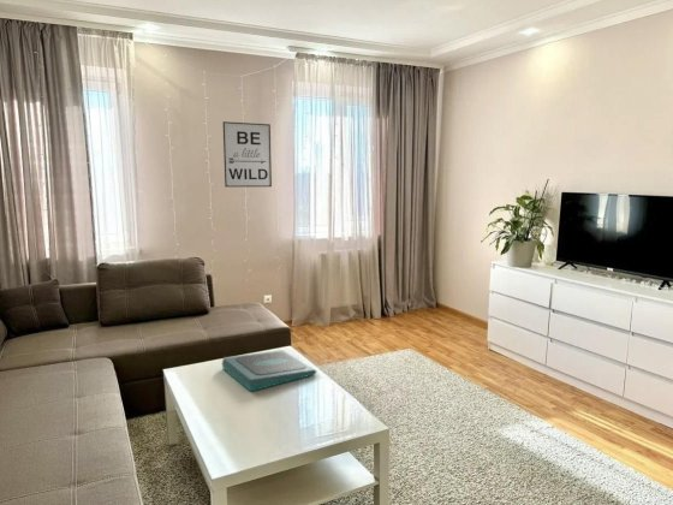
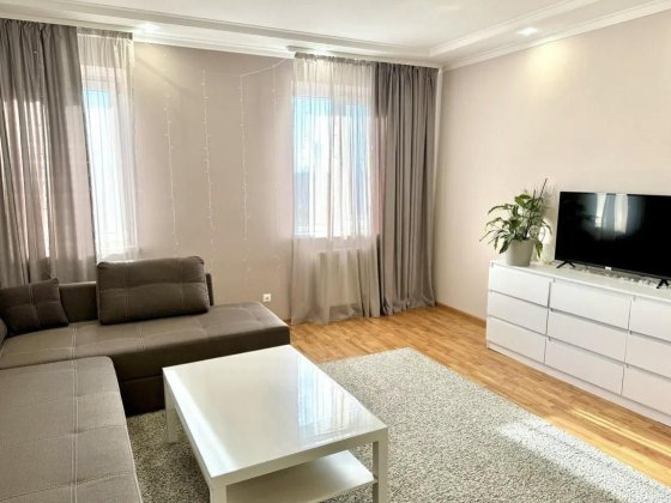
- wall art [222,120,273,188]
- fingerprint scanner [221,349,318,392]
